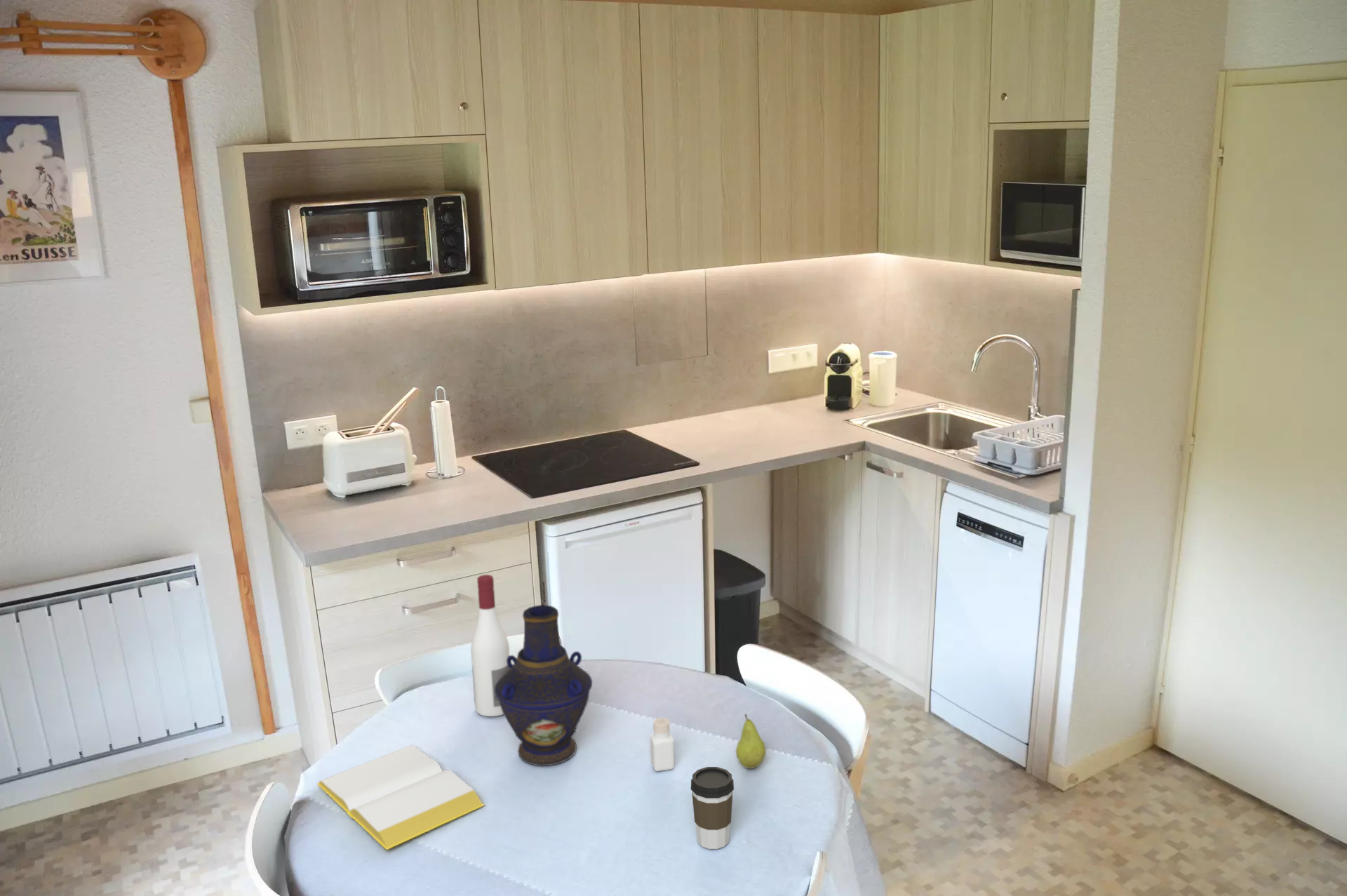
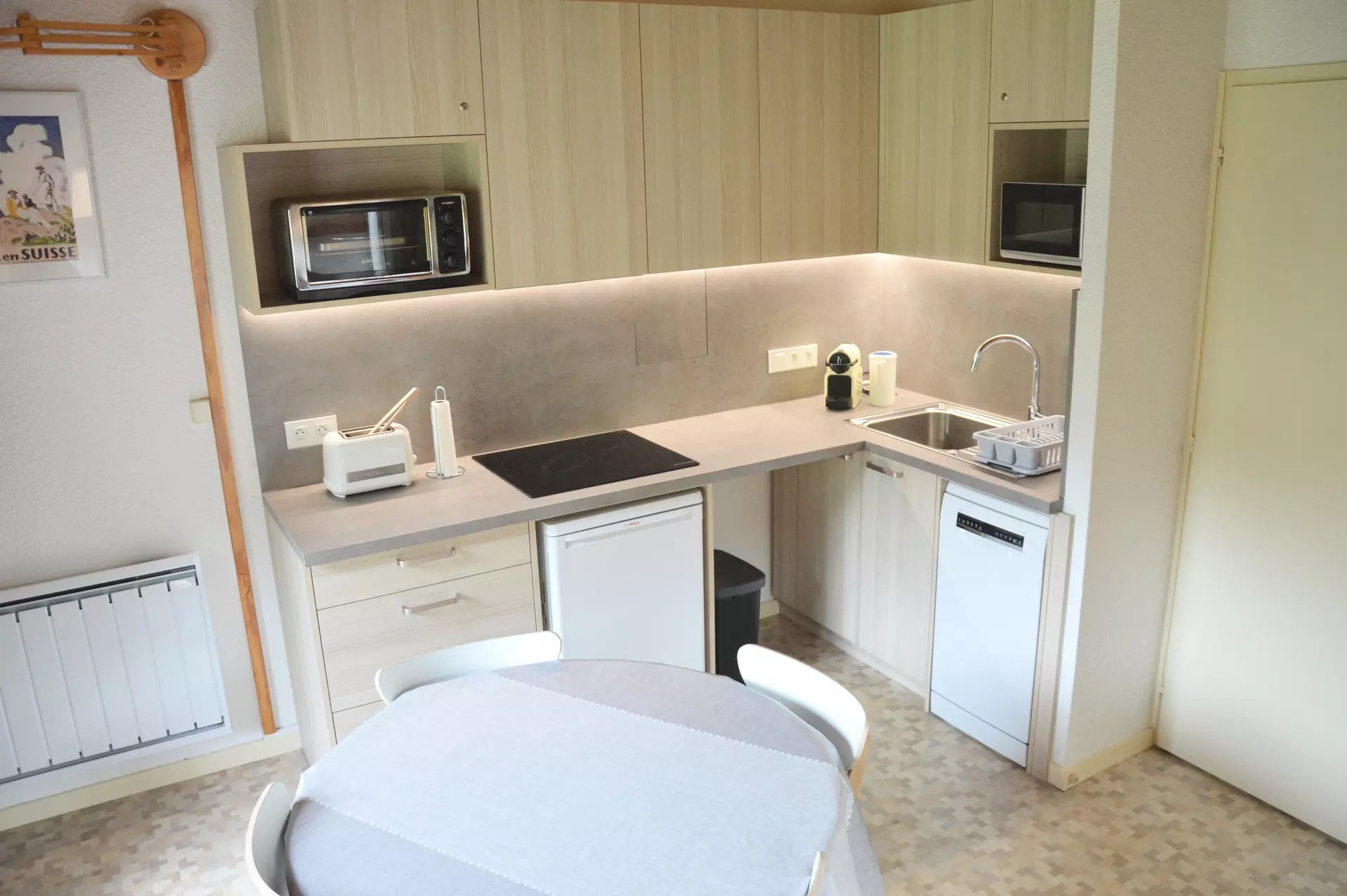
- coffee cup [690,766,735,850]
- vase [495,604,593,767]
- fruit [735,713,767,770]
- alcohol [470,574,510,717]
- pepper shaker [650,717,675,772]
- notepad [316,744,485,850]
